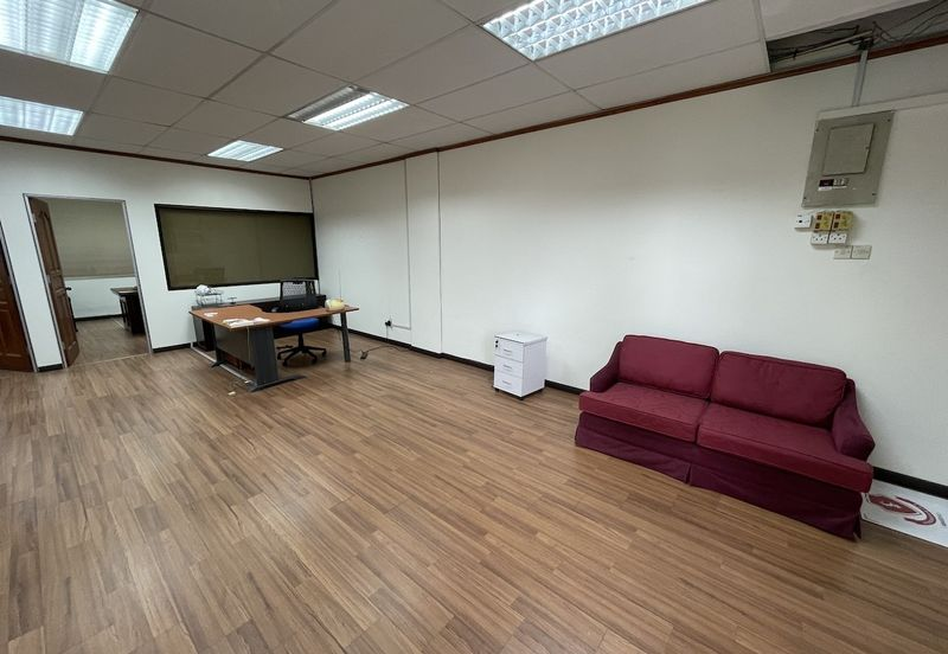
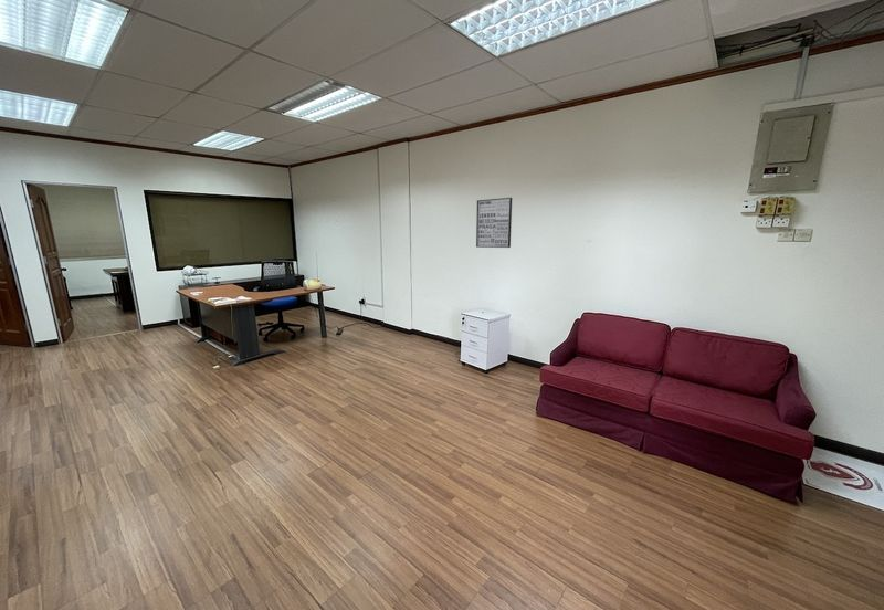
+ wall art [475,197,513,249]
